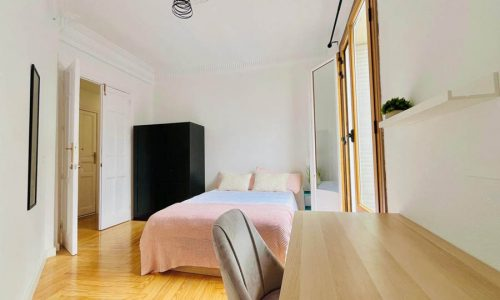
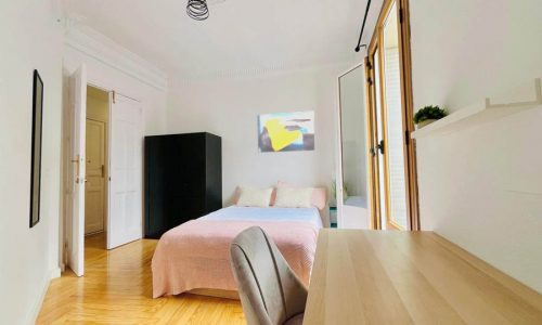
+ wall art [256,110,315,154]
